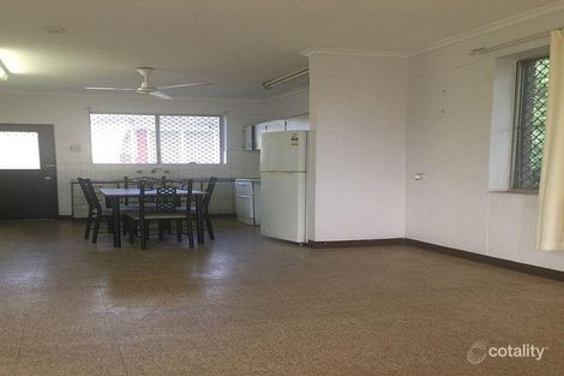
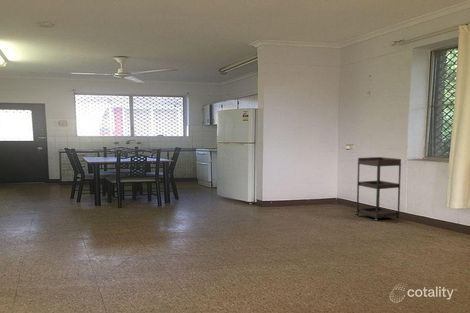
+ shelving unit [355,156,402,222]
